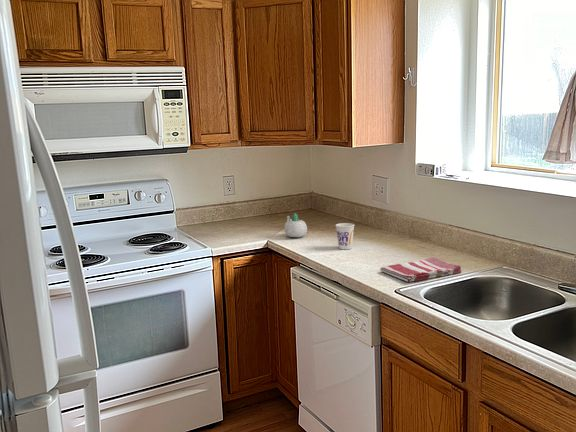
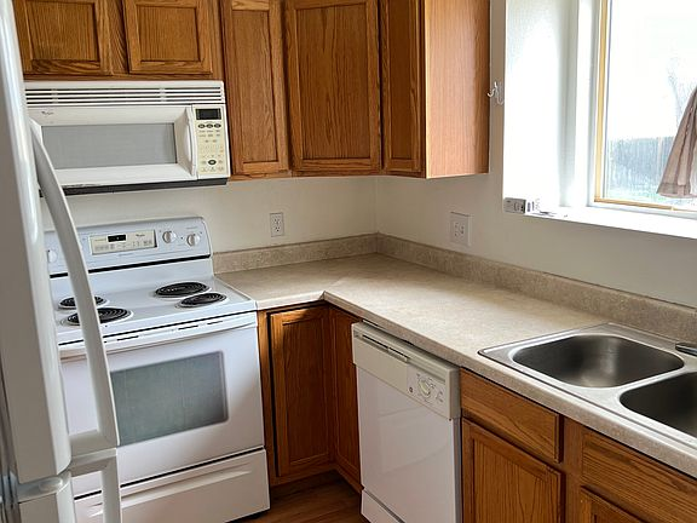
- dish towel [379,256,462,283]
- cup [334,222,355,250]
- succulent planter [284,212,308,238]
